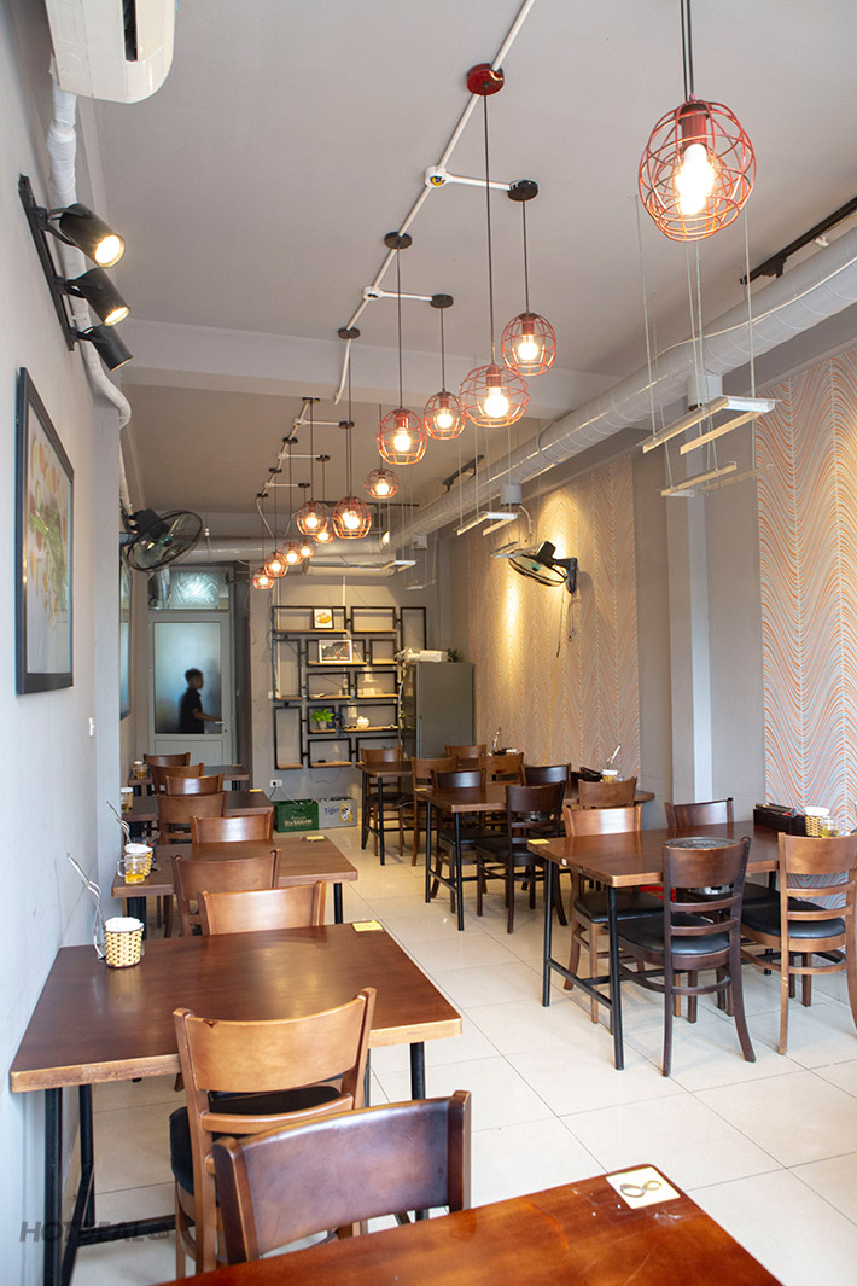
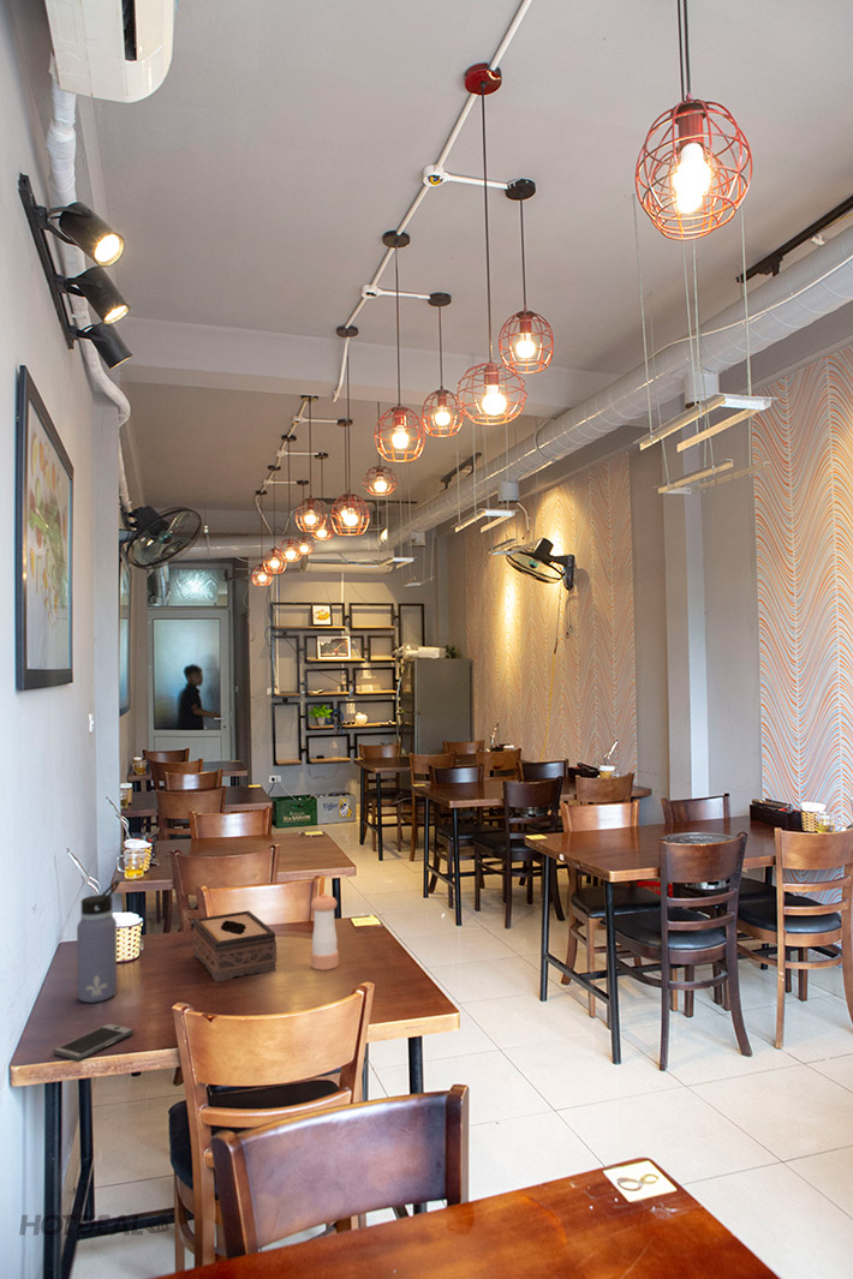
+ pepper shaker [310,892,340,972]
+ water bottle [76,879,121,1004]
+ tissue box [192,910,278,982]
+ smartphone [52,1022,135,1062]
